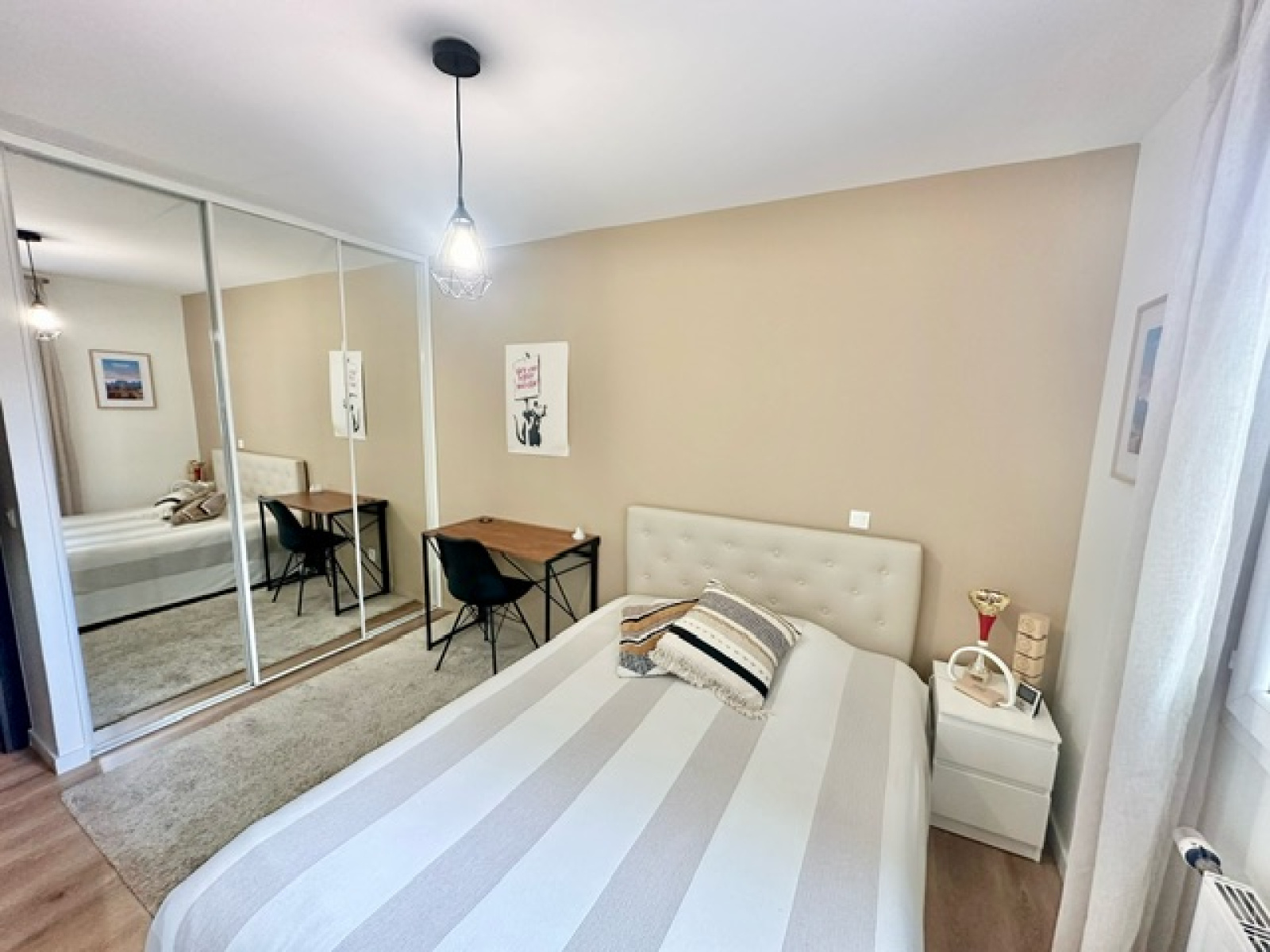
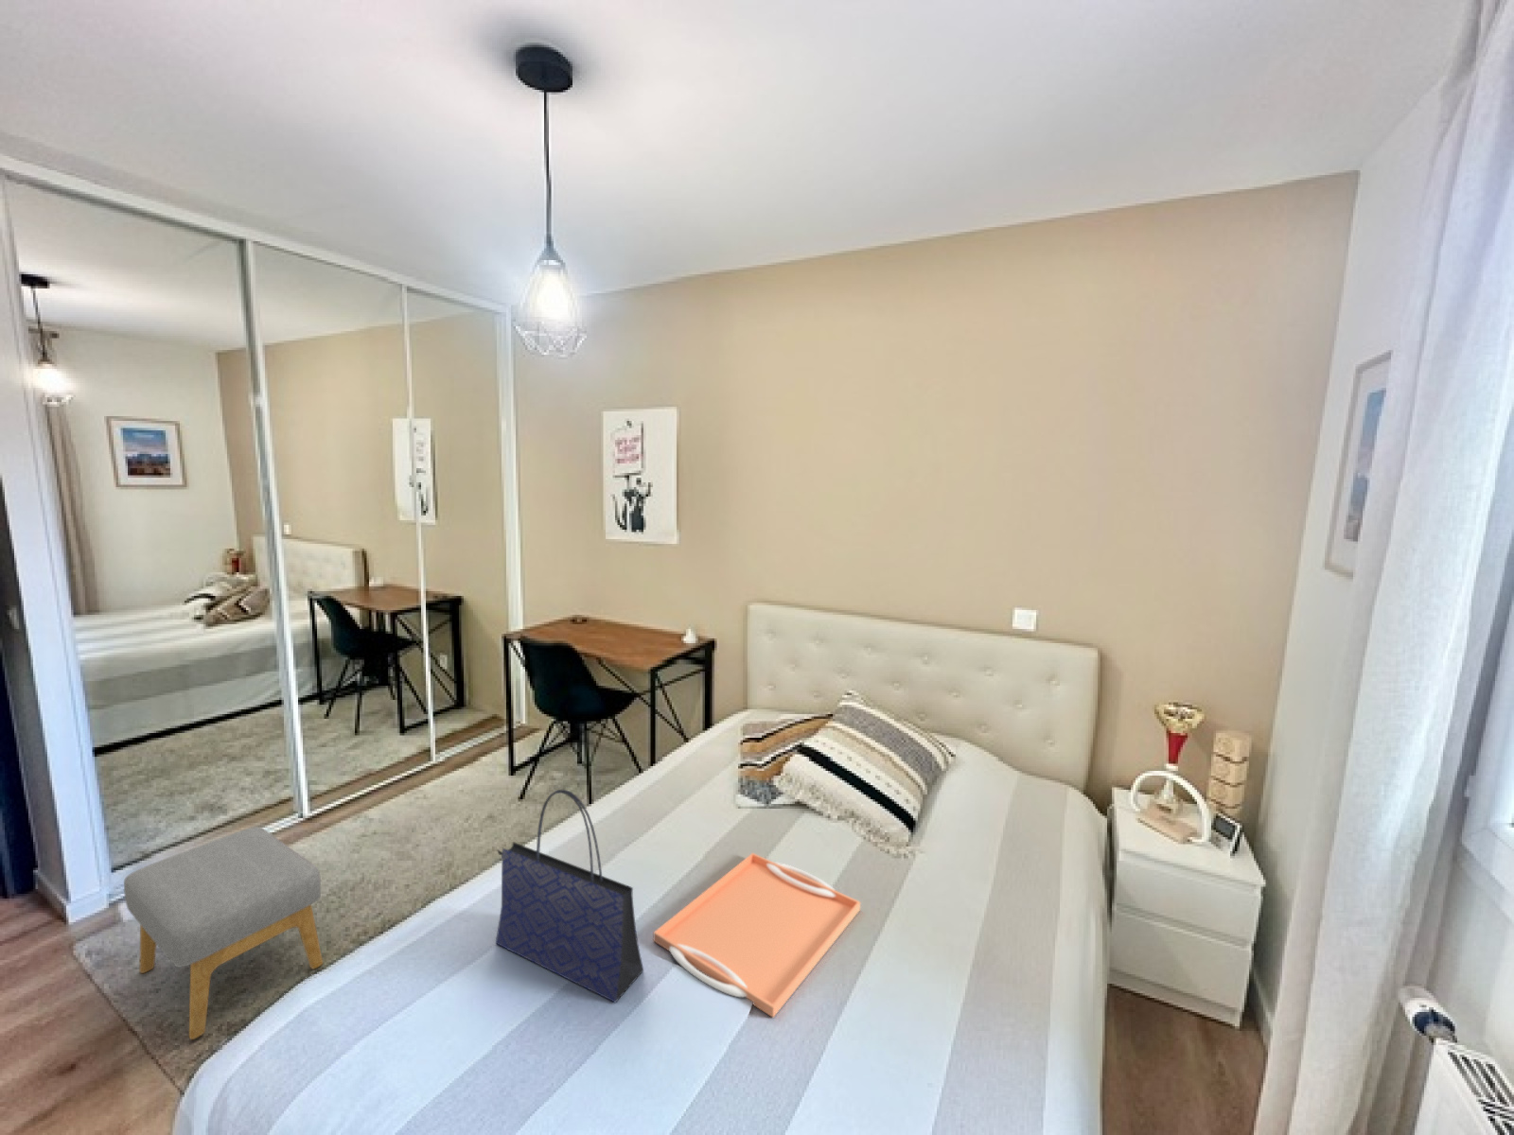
+ footstool [123,826,323,1041]
+ serving tray [653,852,861,1018]
+ tote bag [495,789,645,1004]
